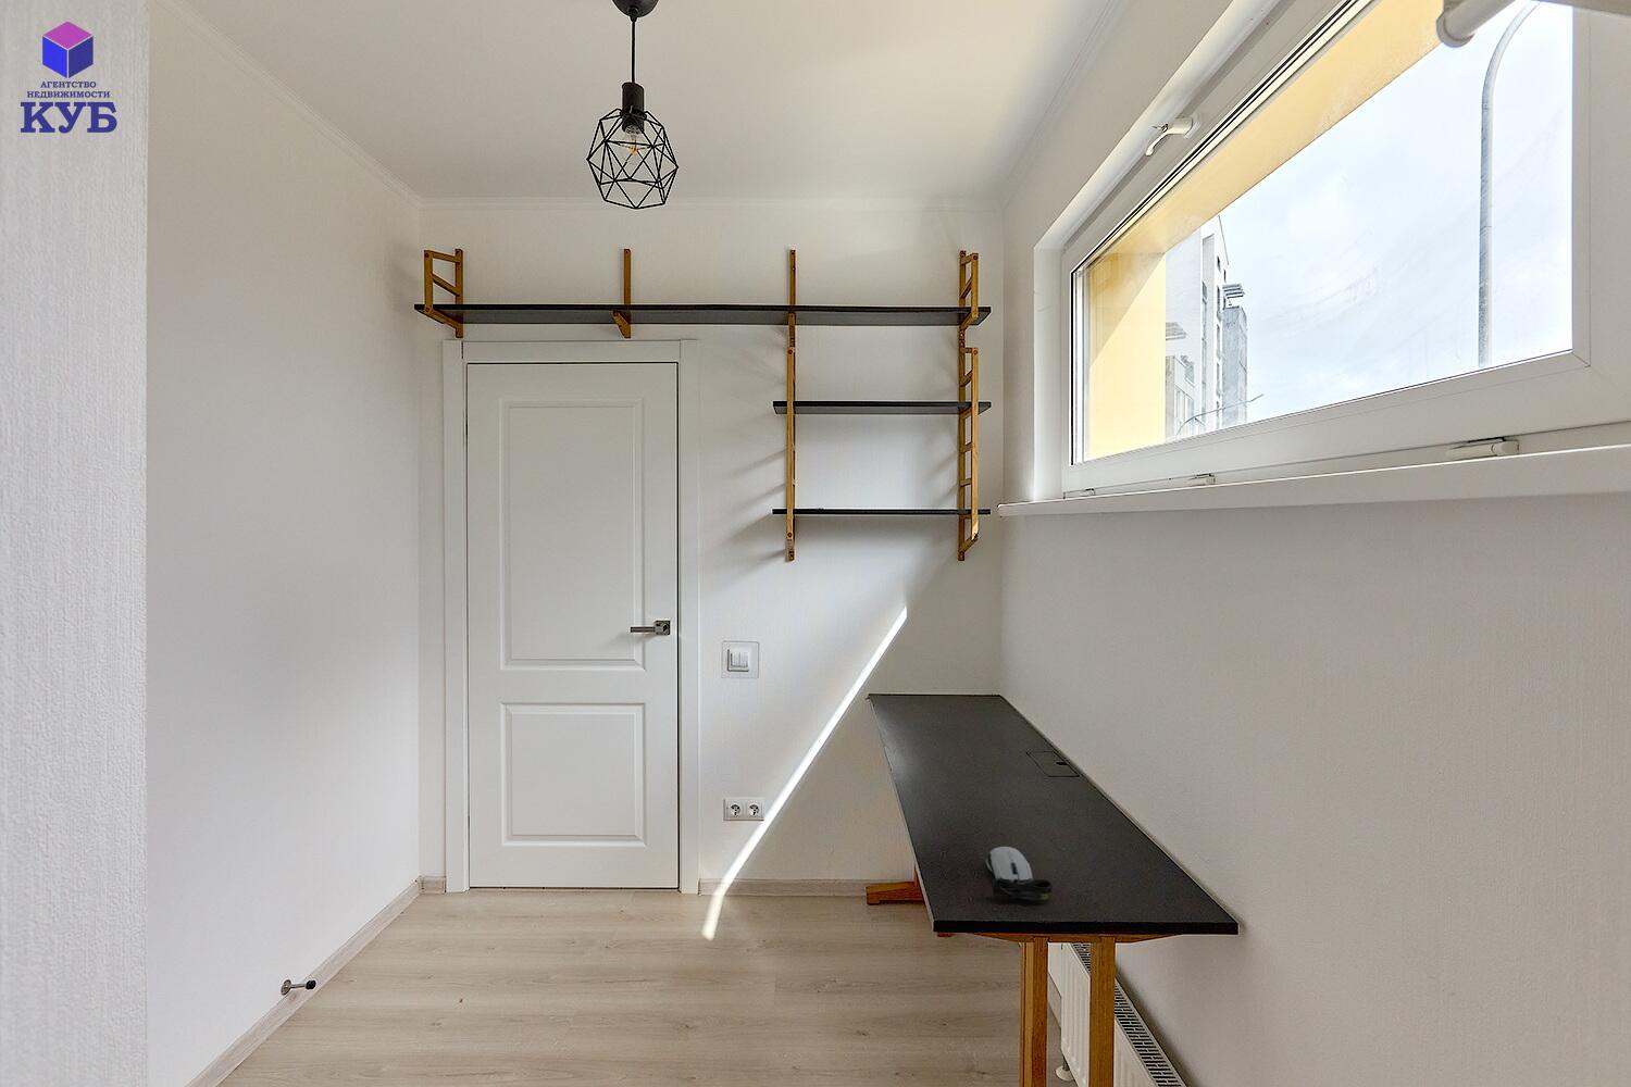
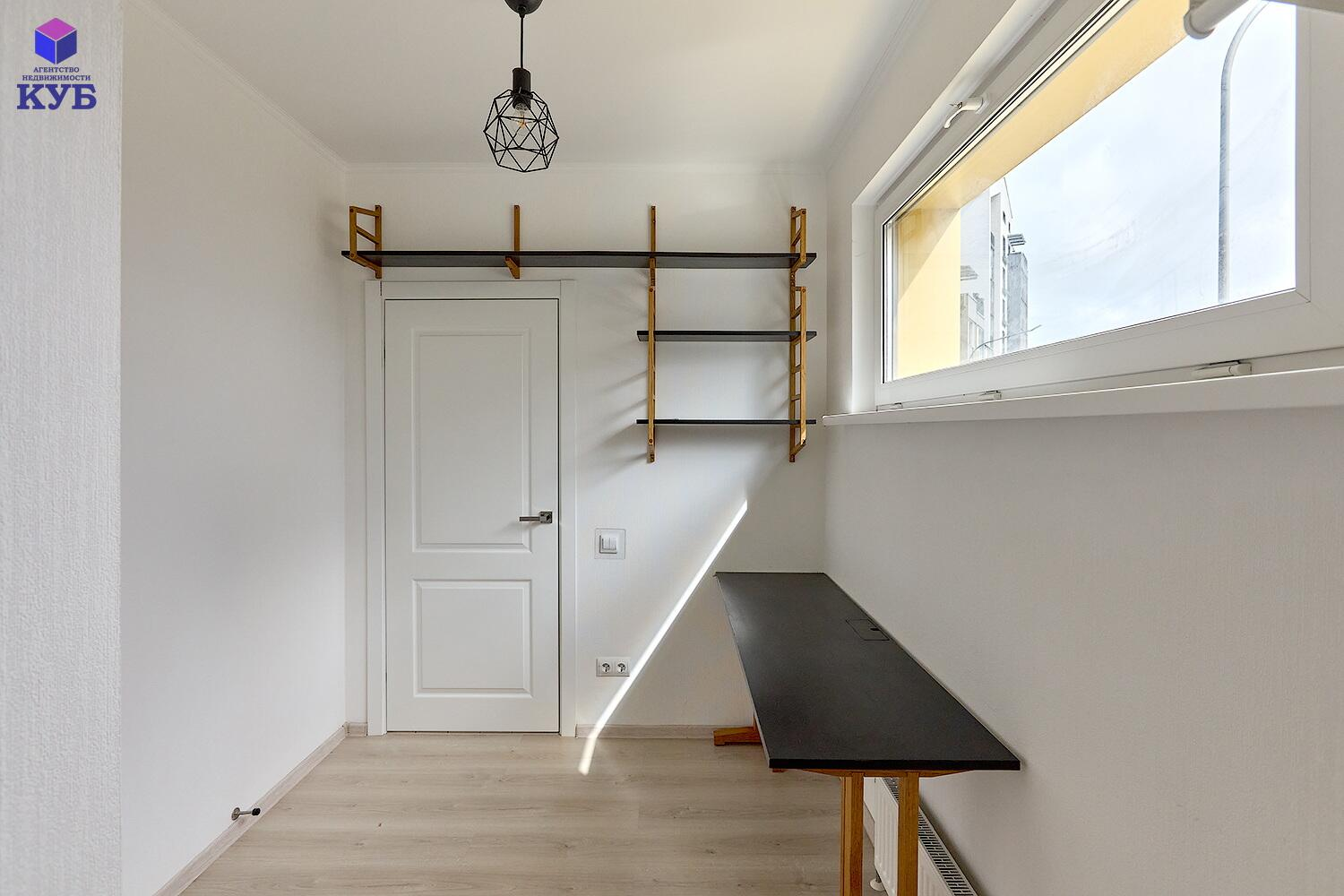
- computer mouse [985,846,1053,901]
